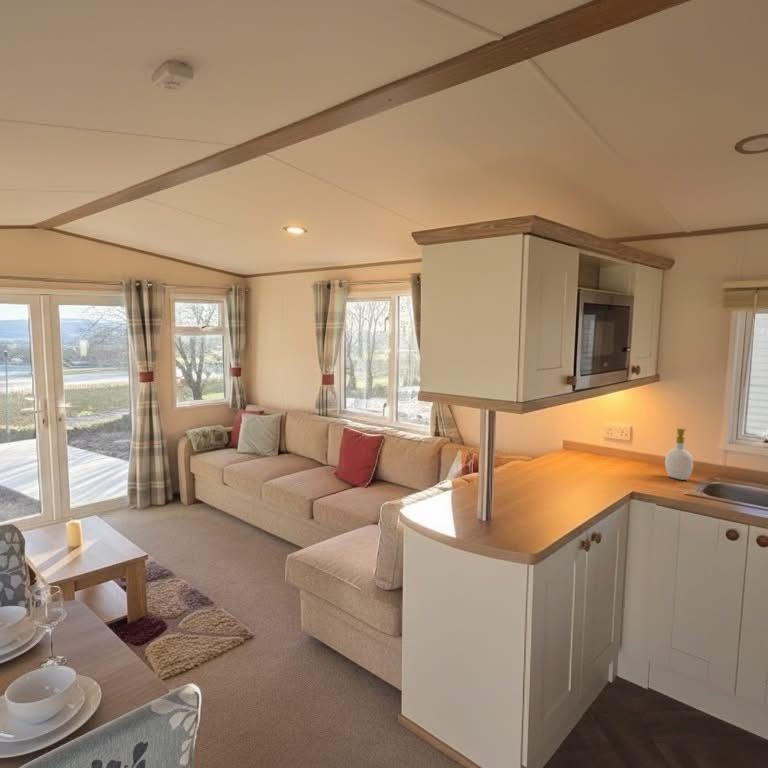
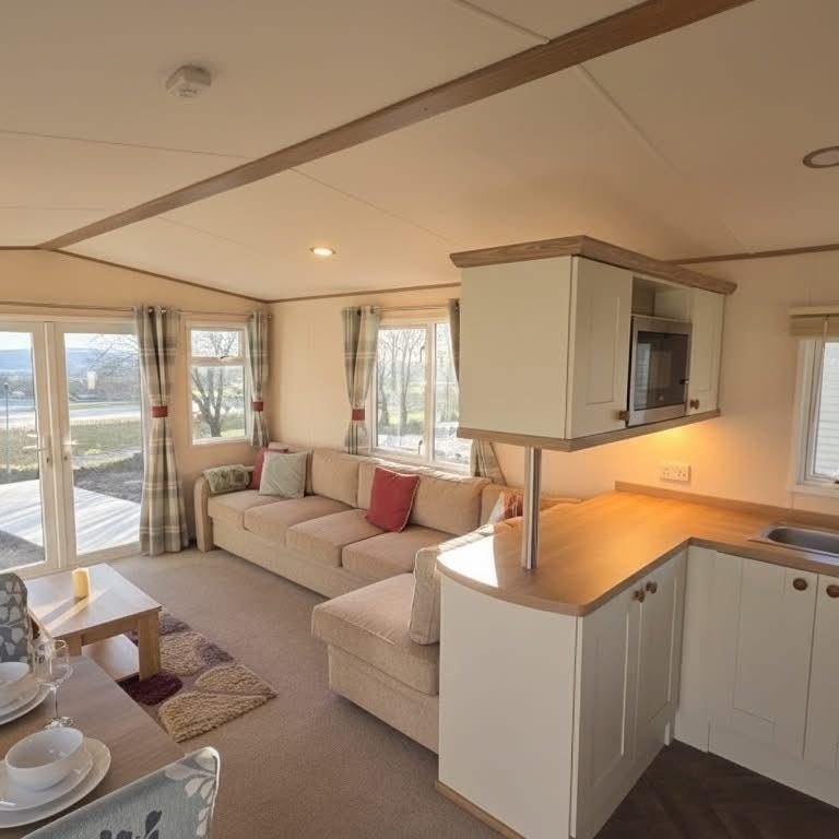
- soap bottle [664,427,694,481]
